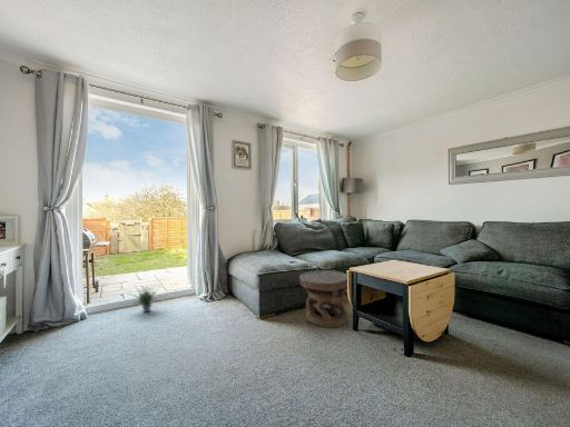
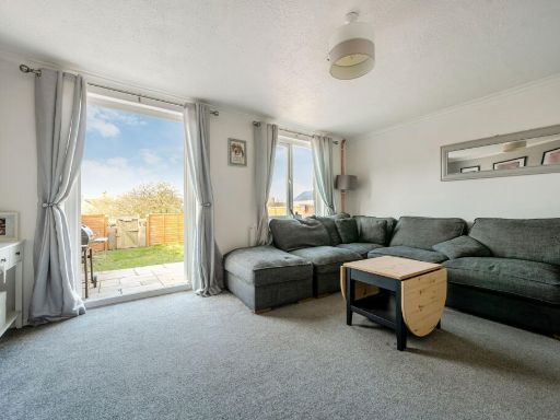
- potted plant [127,284,166,314]
- carved stool [298,269,350,329]
